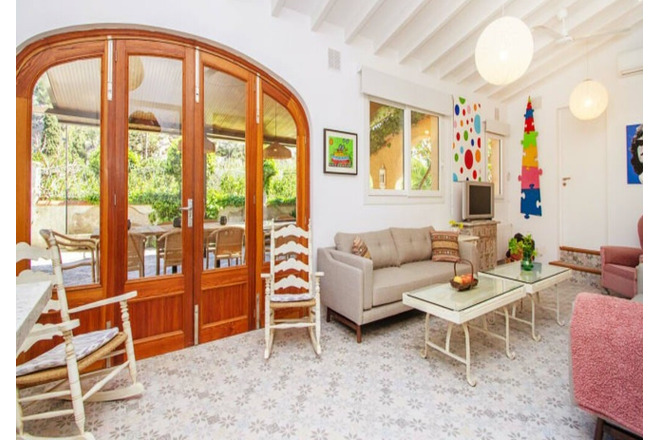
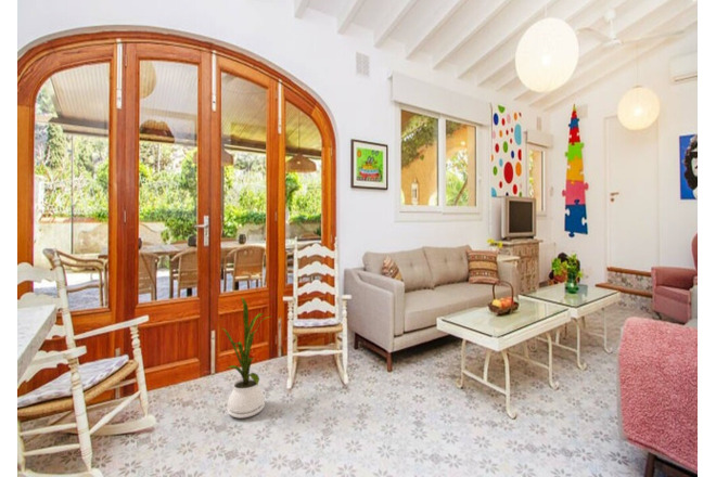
+ house plant [220,295,271,420]
